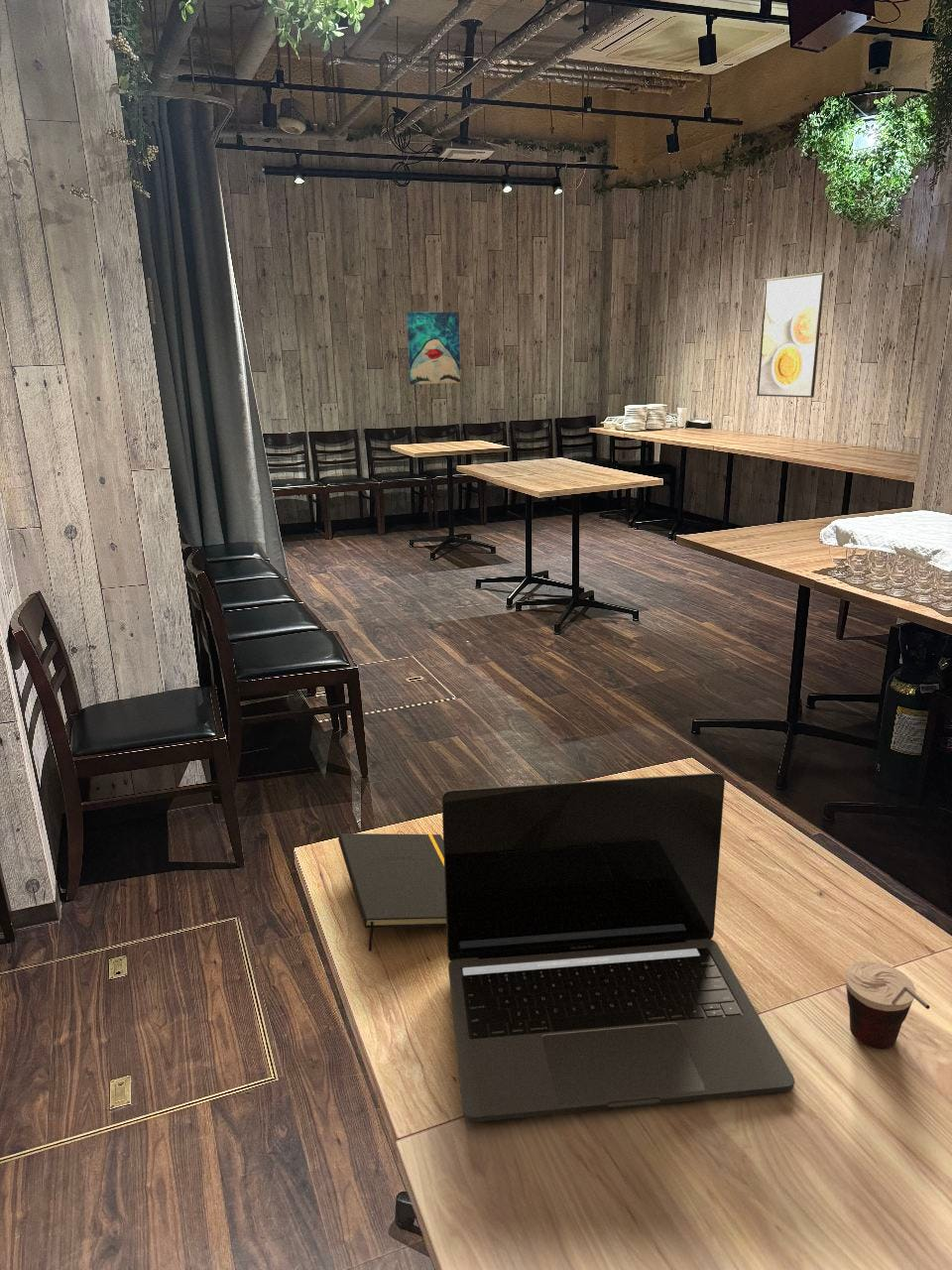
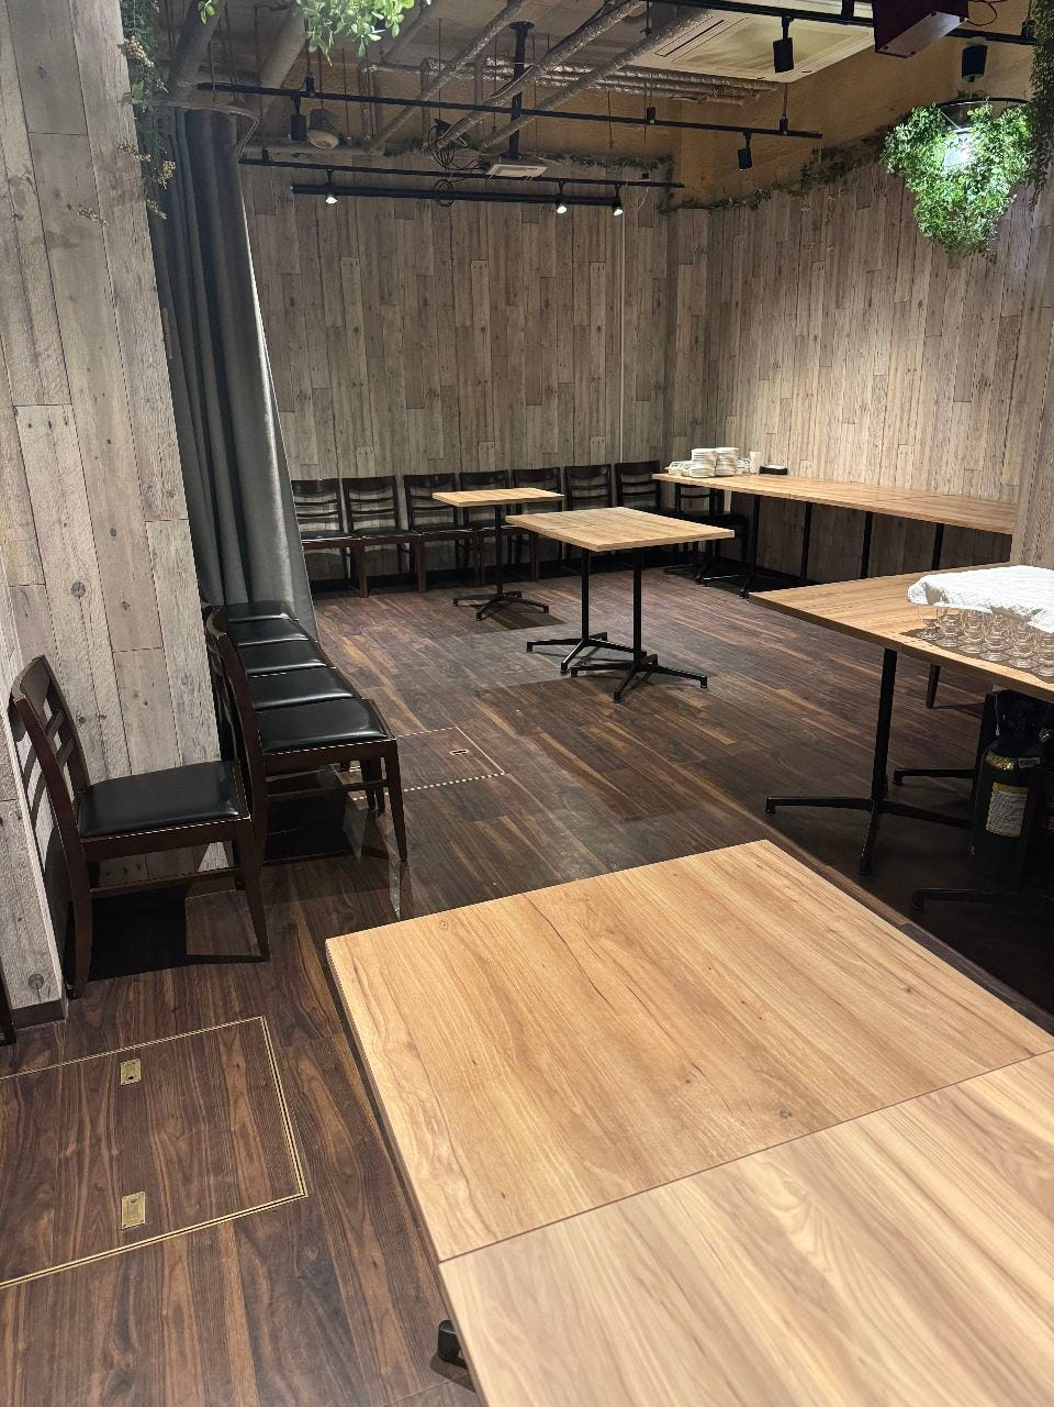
- cup [844,960,931,1050]
- laptop [441,772,795,1123]
- notepad [337,832,446,953]
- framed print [756,271,826,399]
- wall art [406,311,461,385]
